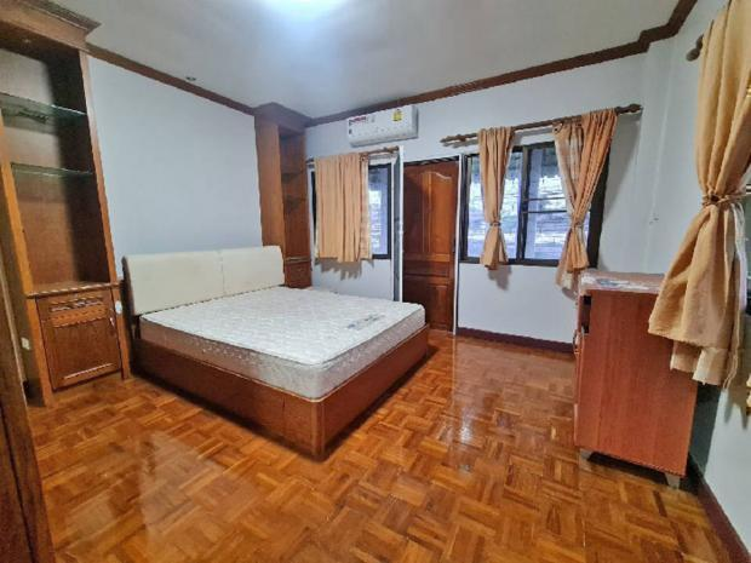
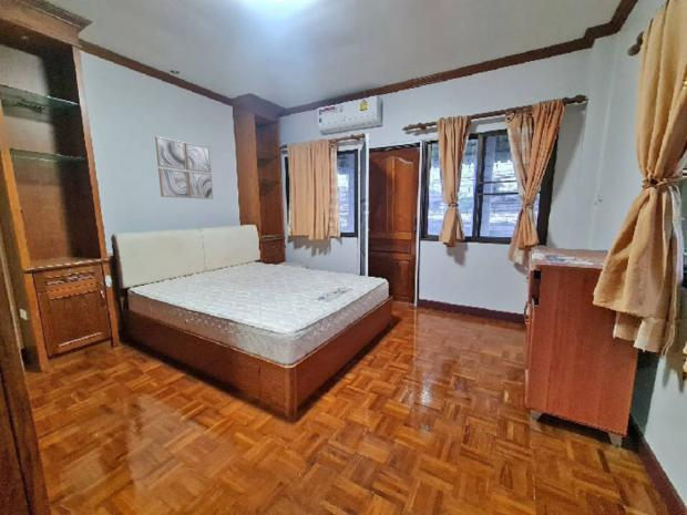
+ wall art [154,135,214,200]
